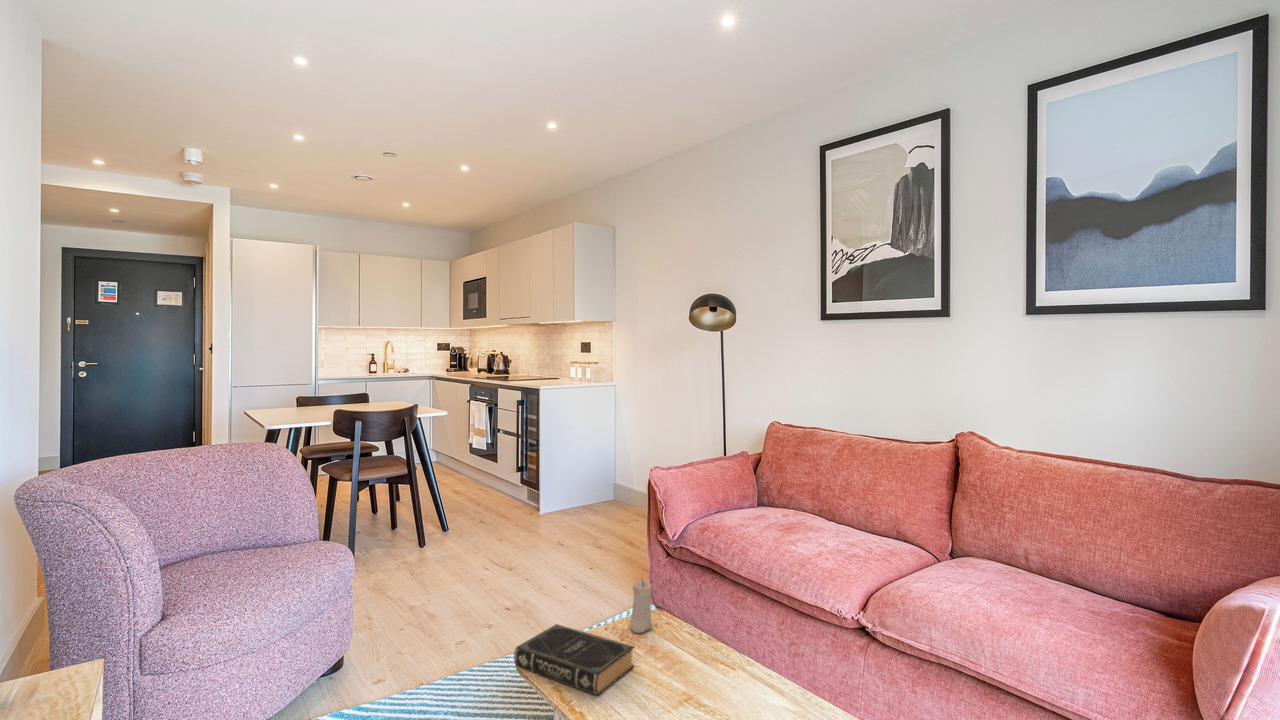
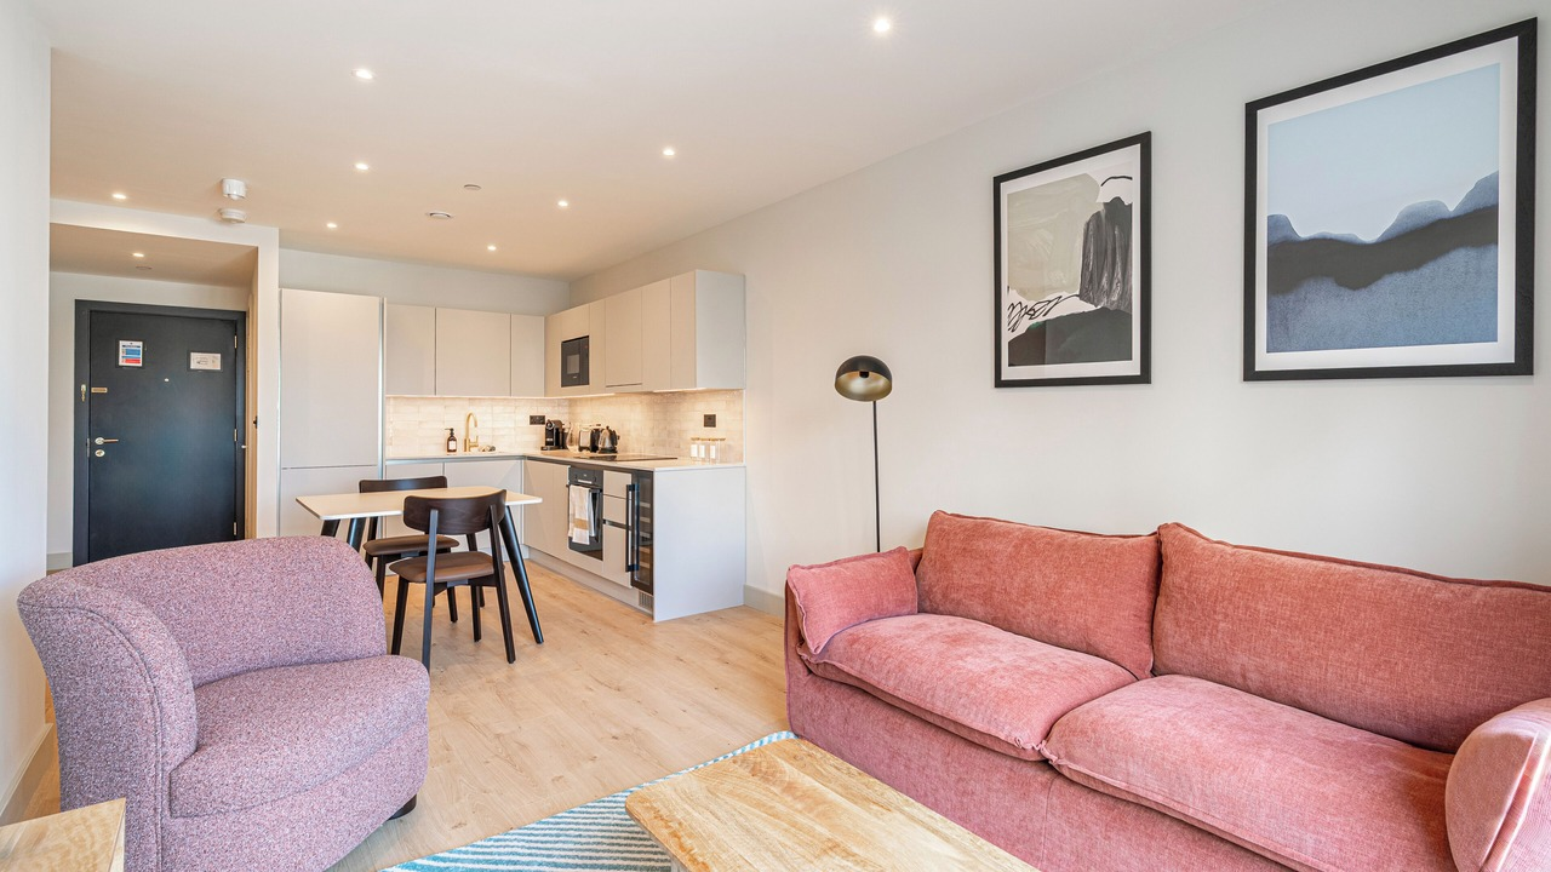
- book [513,623,636,696]
- candle [628,578,654,634]
